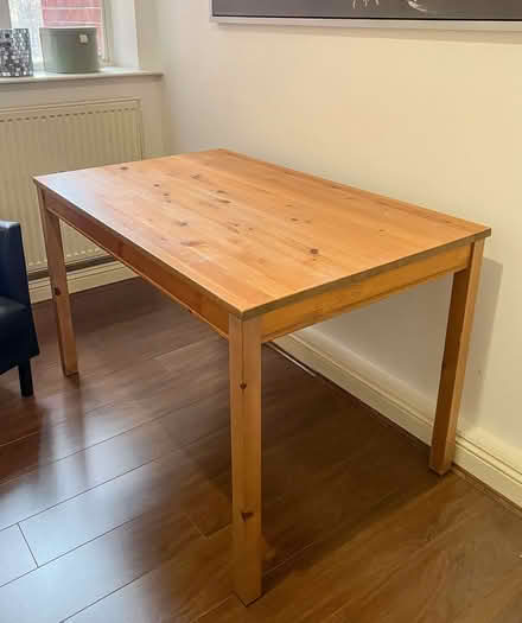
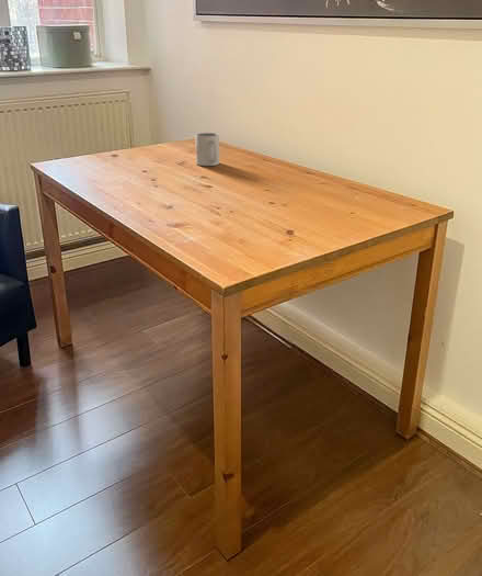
+ mug [194,132,220,167]
